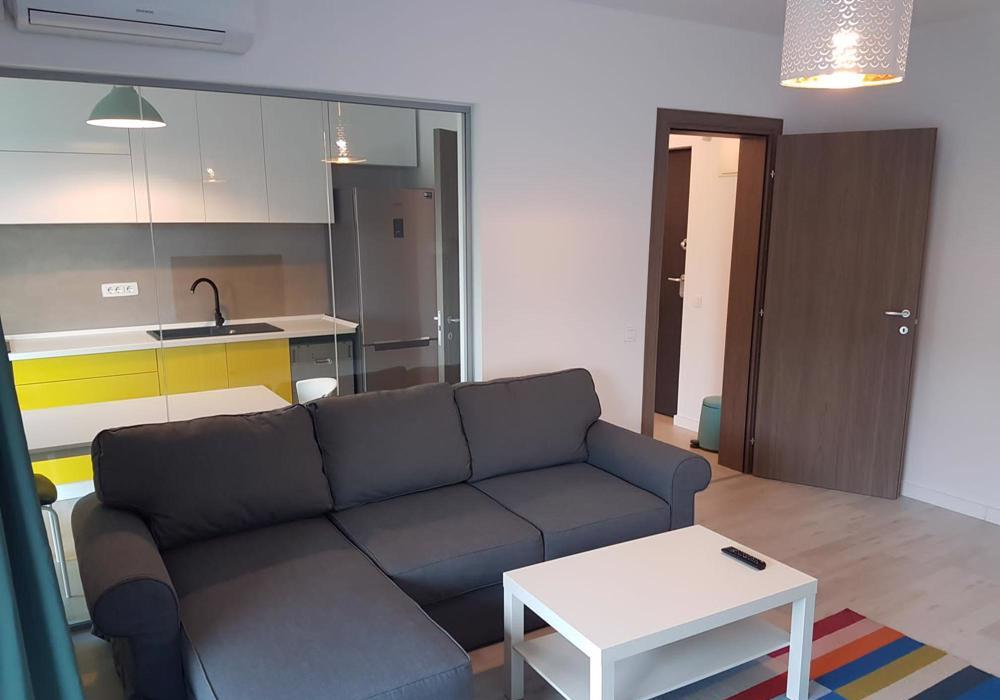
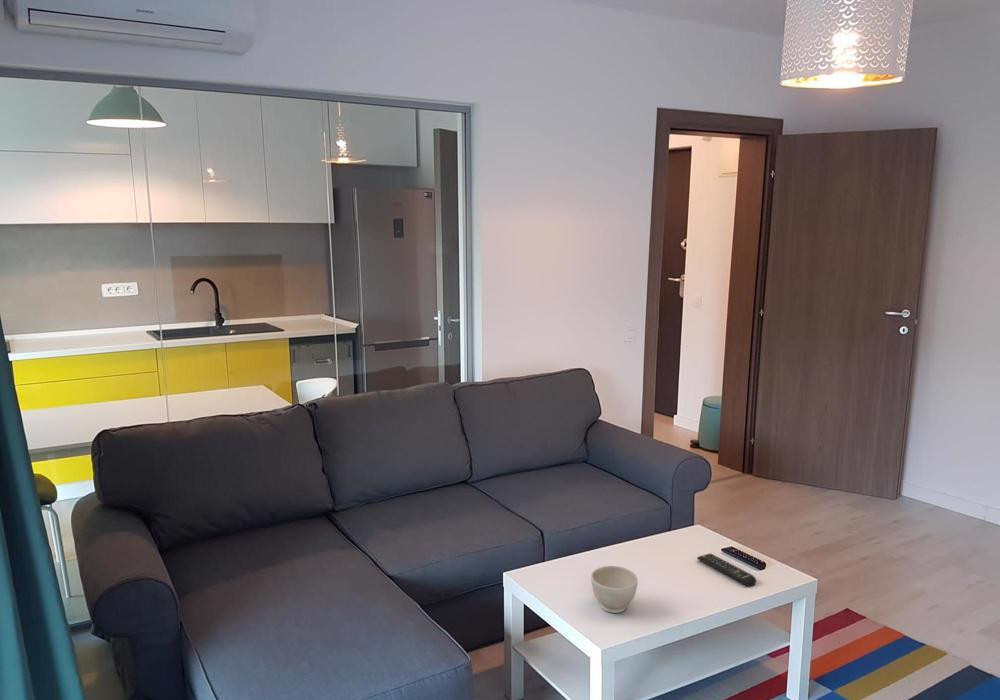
+ bowl [590,565,639,614]
+ remote control [696,552,757,588]
